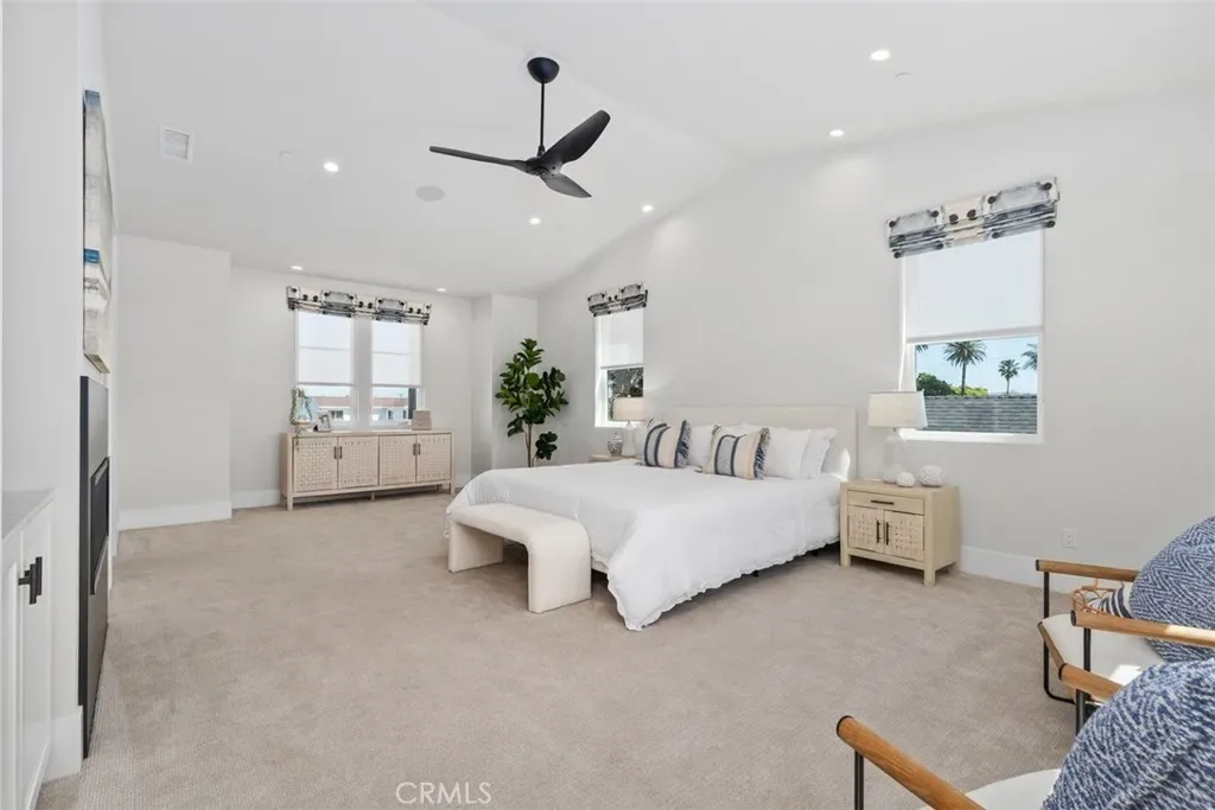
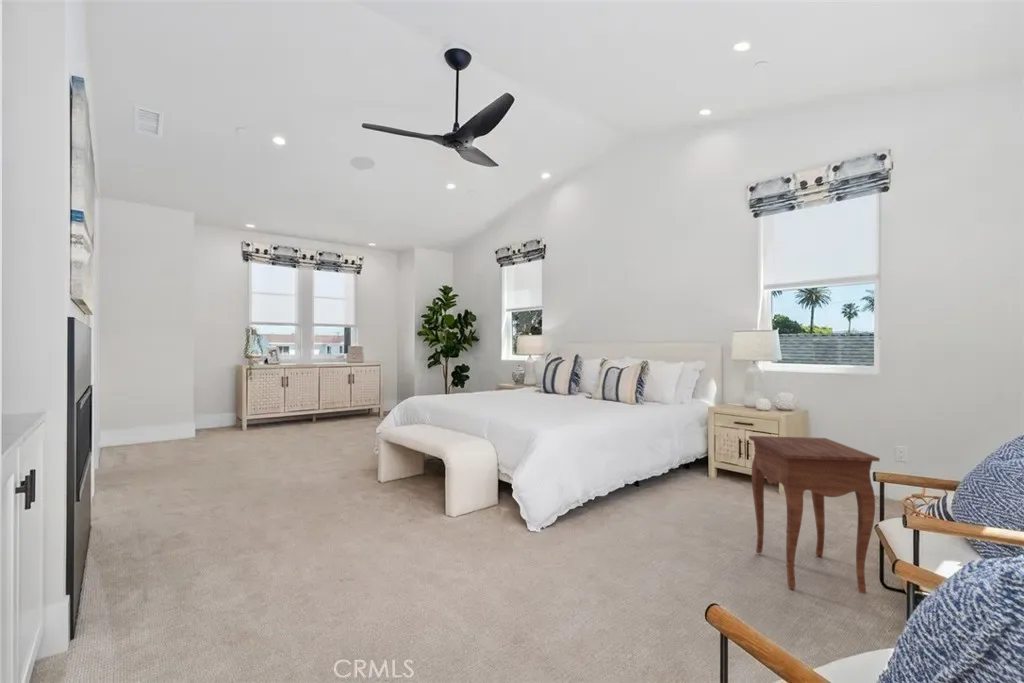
+ side table [748,435,881,594]
